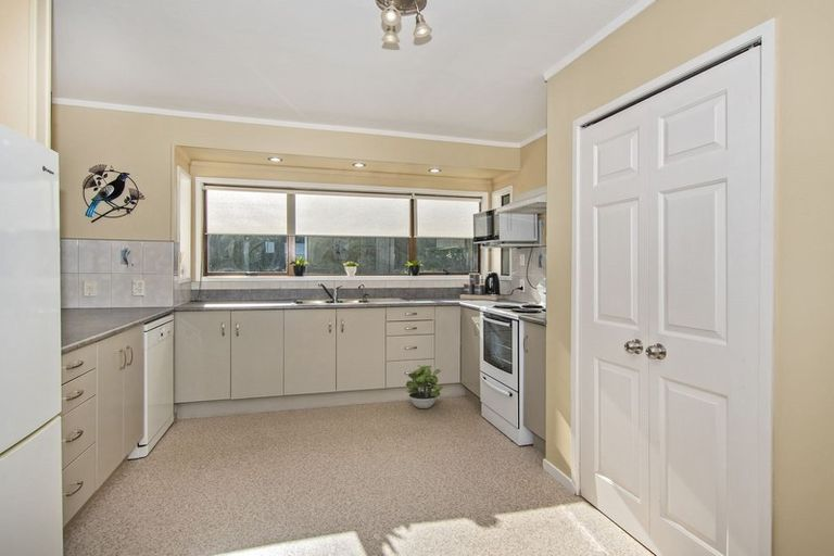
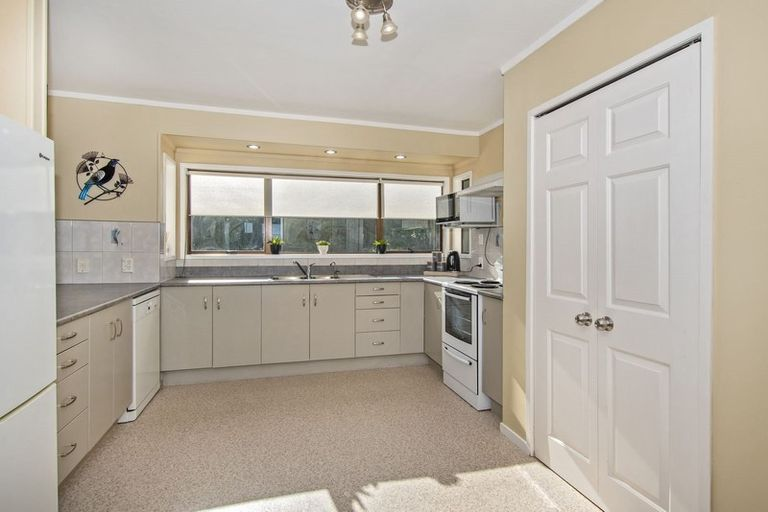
- potted plant [405,364,444,409]
